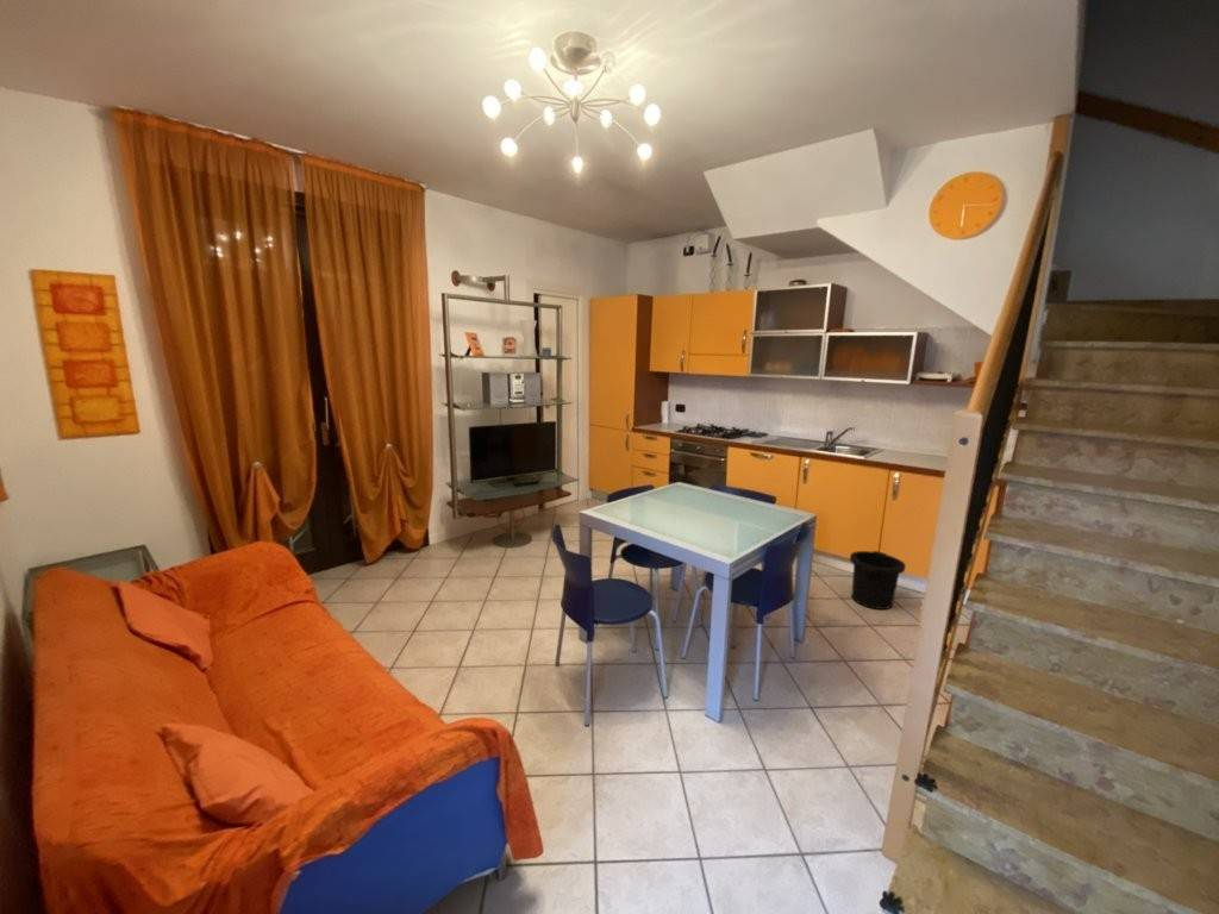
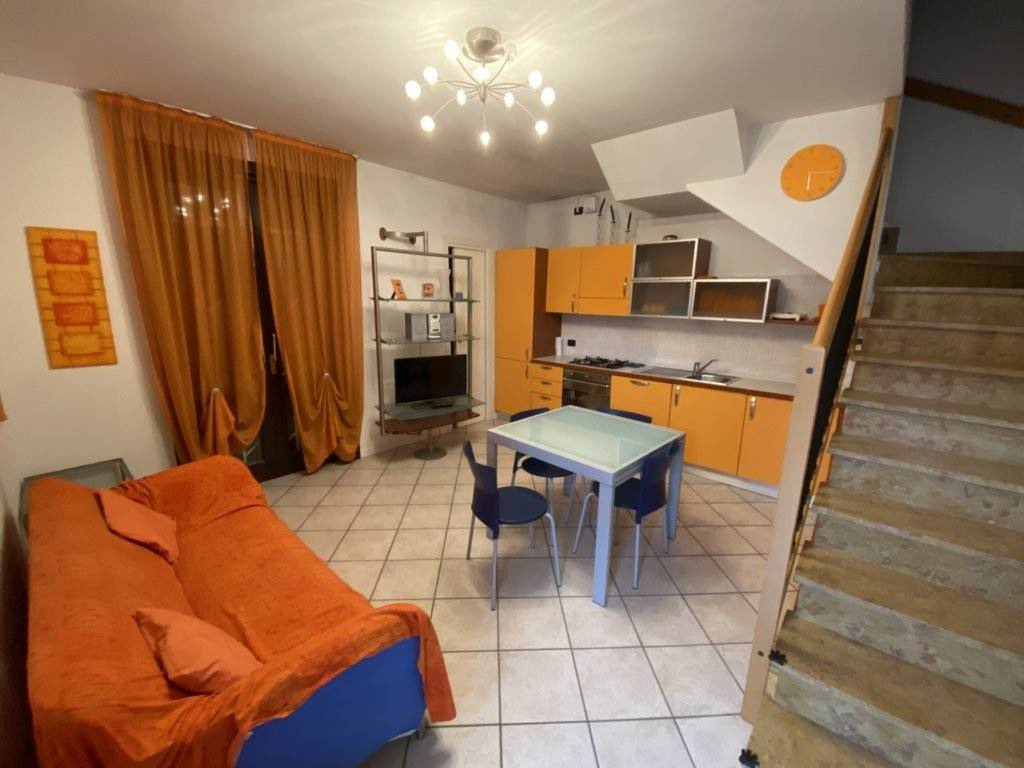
- trash can [849,550,907,611]
